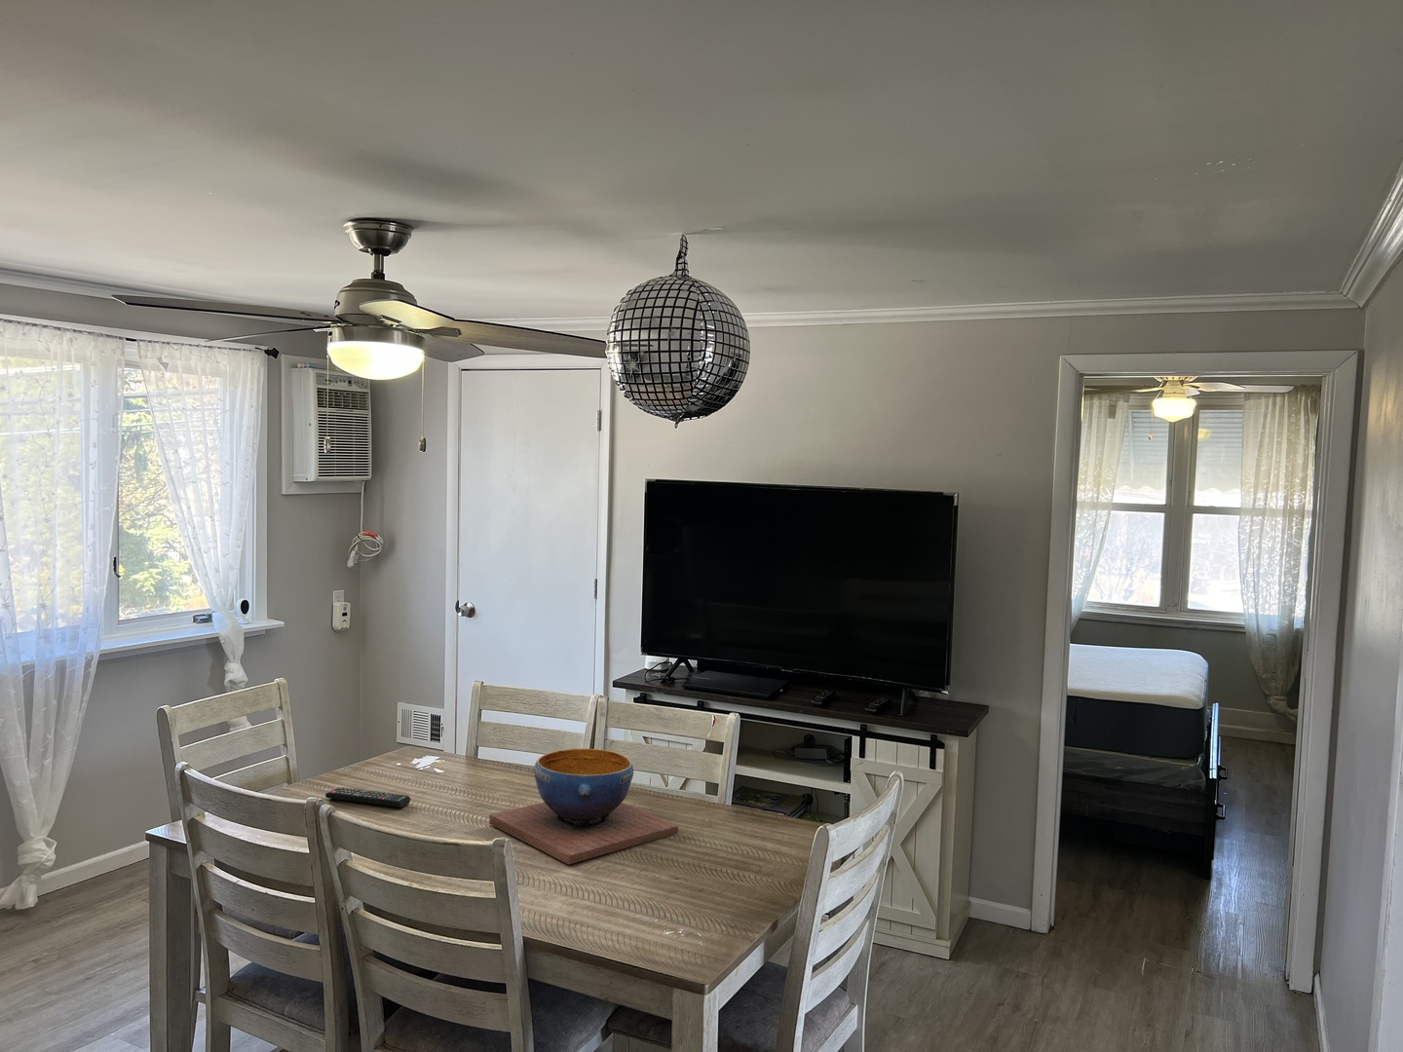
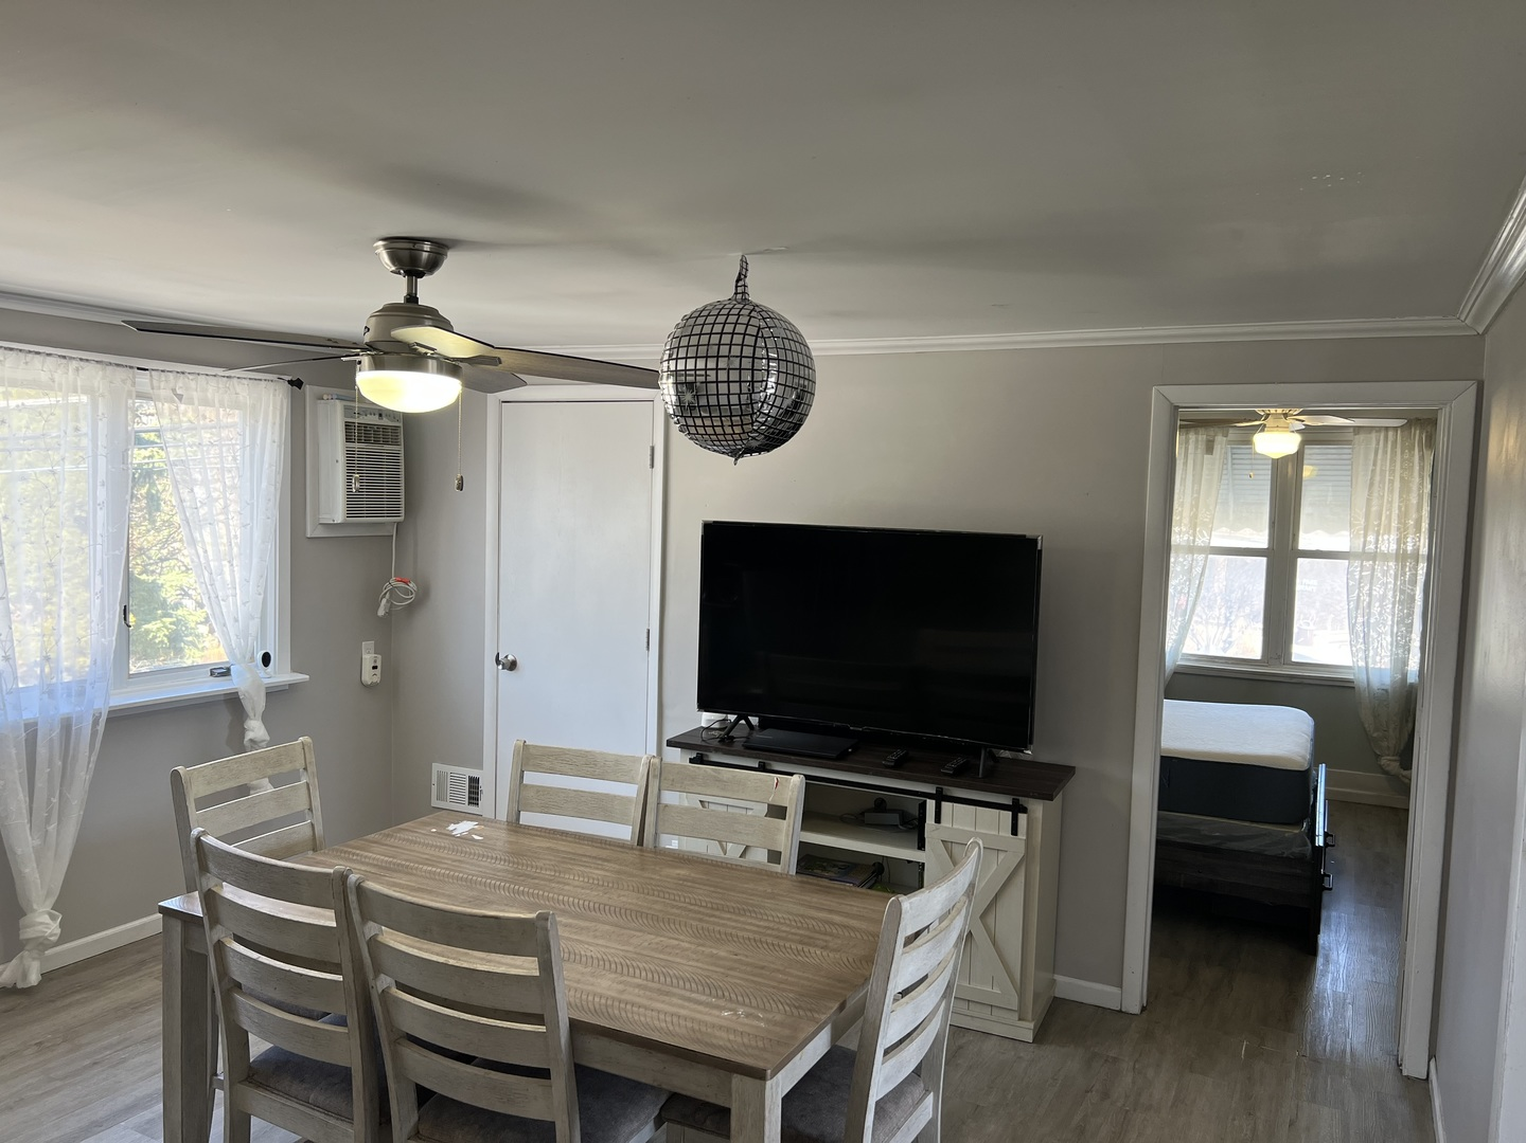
- remote control [325,786,411,809]
- decorative bowl [488,748,679,865]
